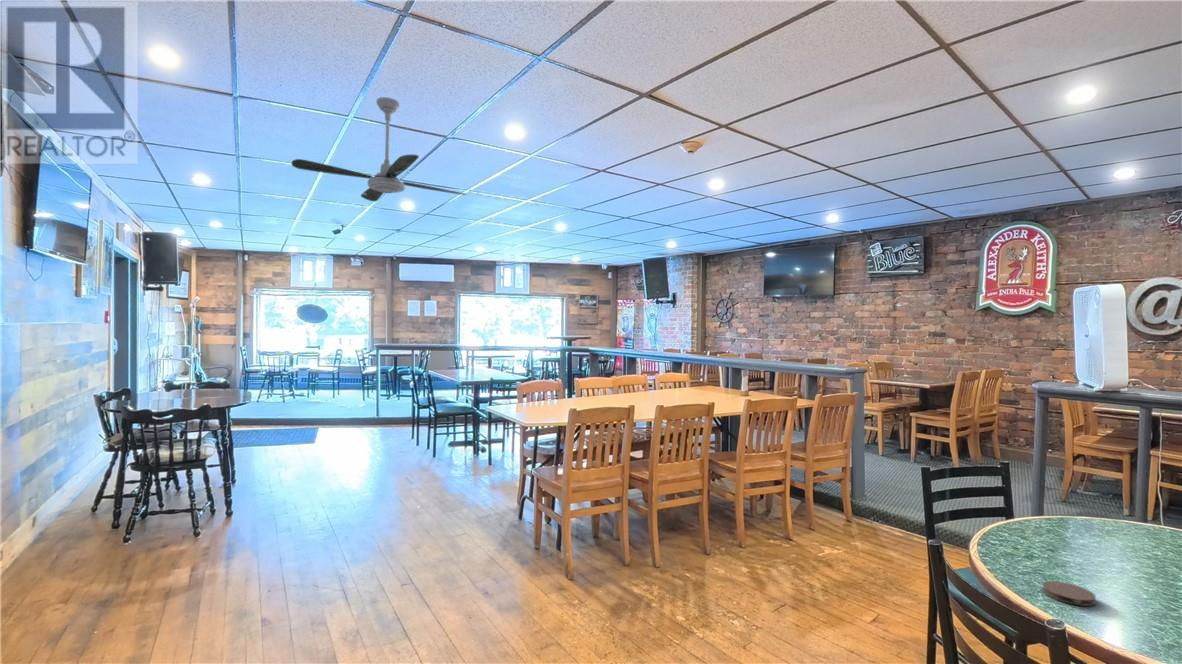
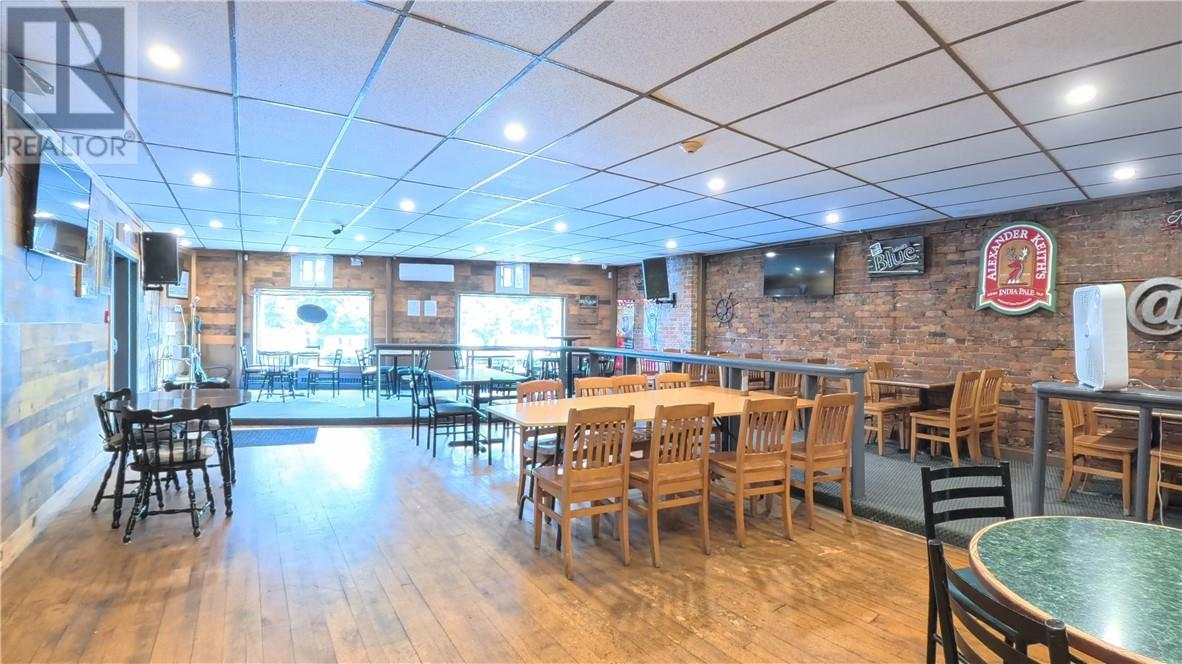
- ceiling fan [290,96,468,202]
- coaster [1042,580,1097,607]
